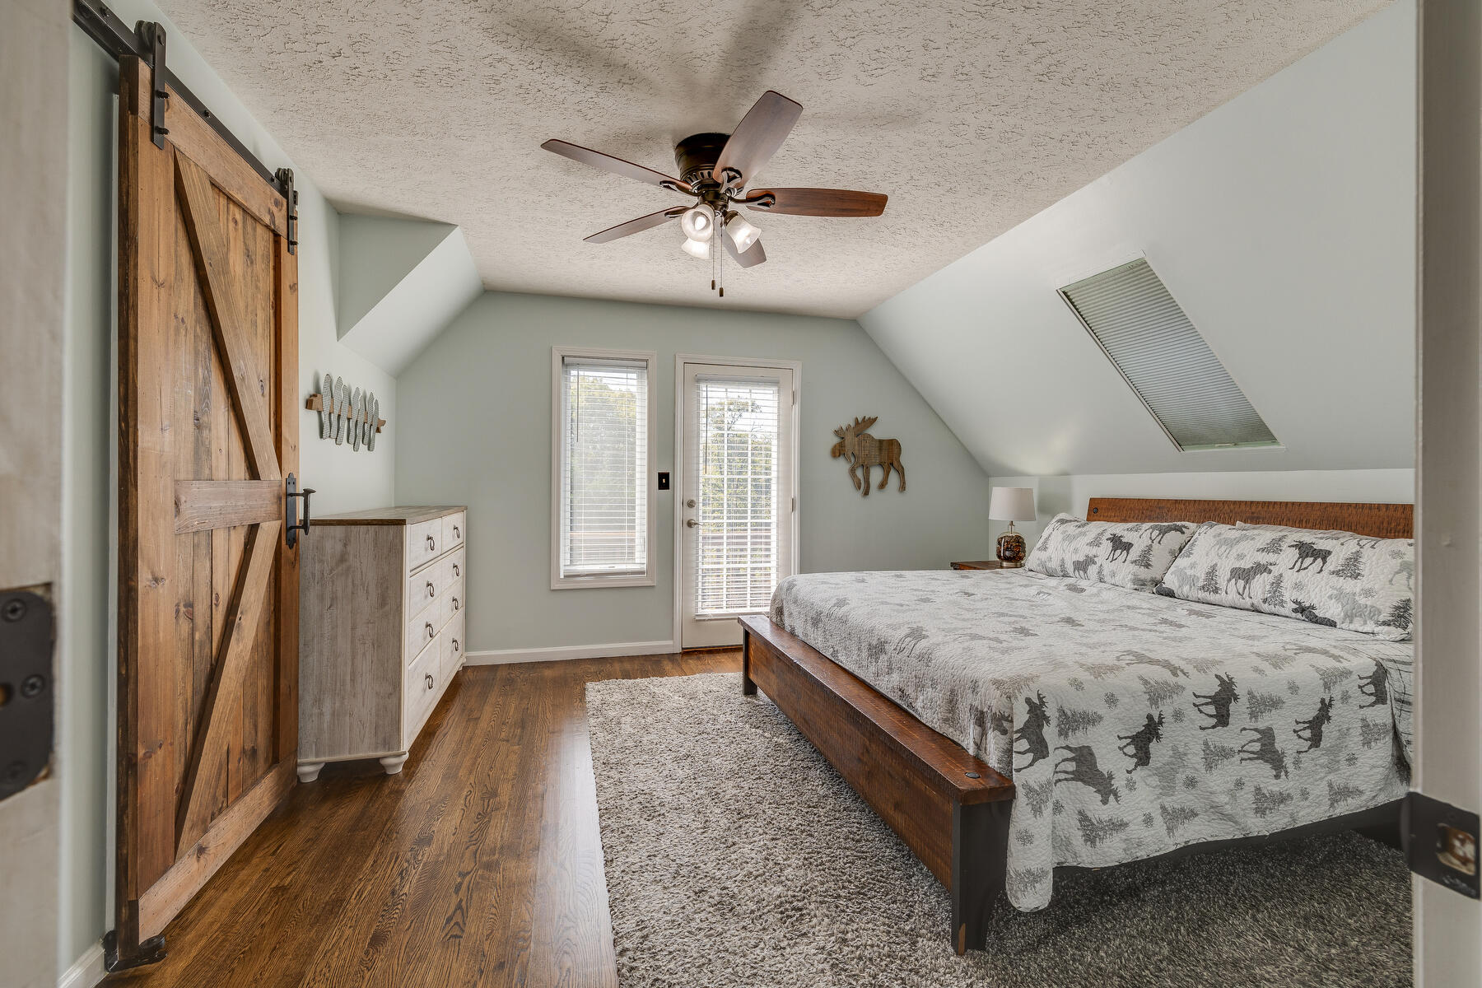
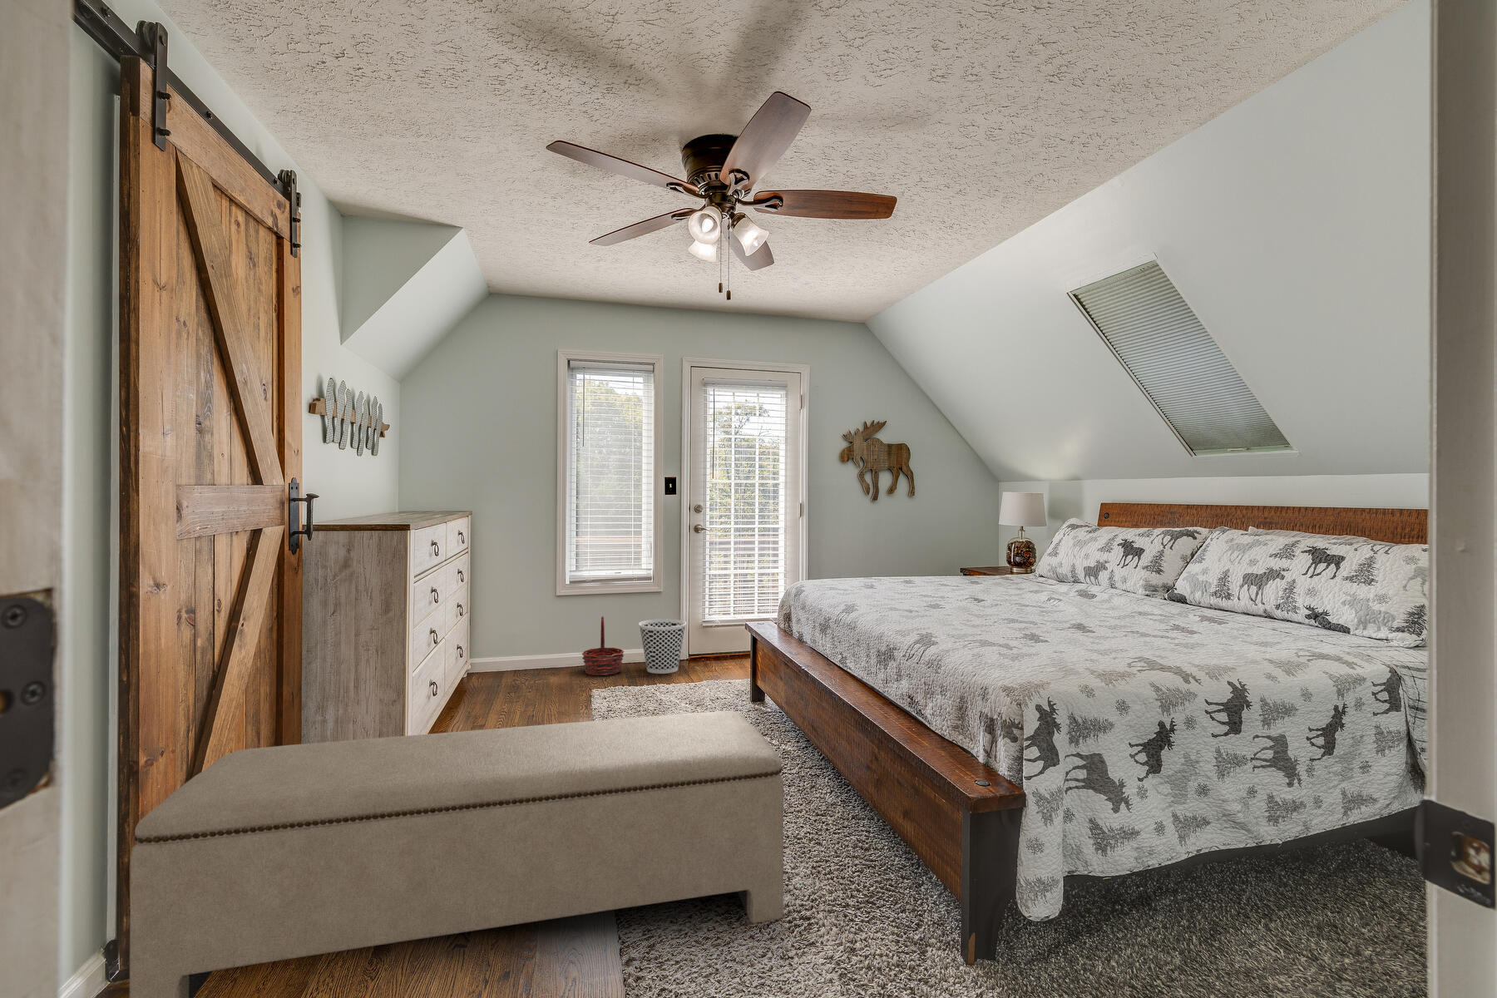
+ bench [129,711,784,998]
+ wastebasket [638,618,687,675]
+ basket [581,616,625,676]
